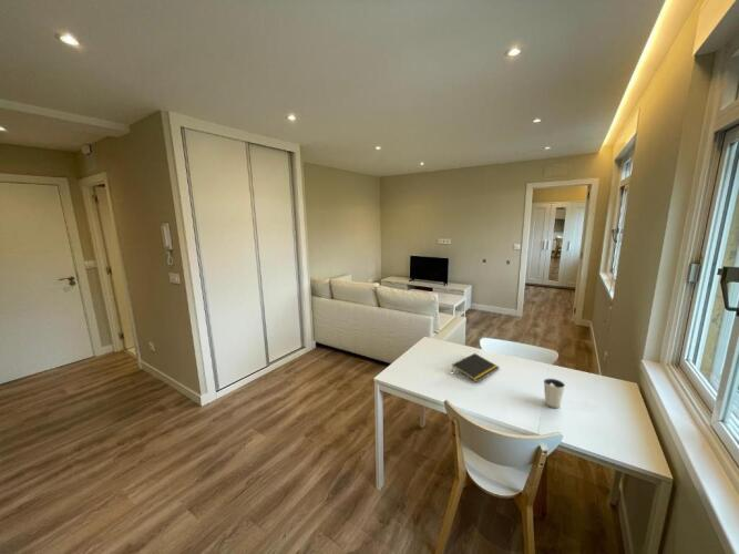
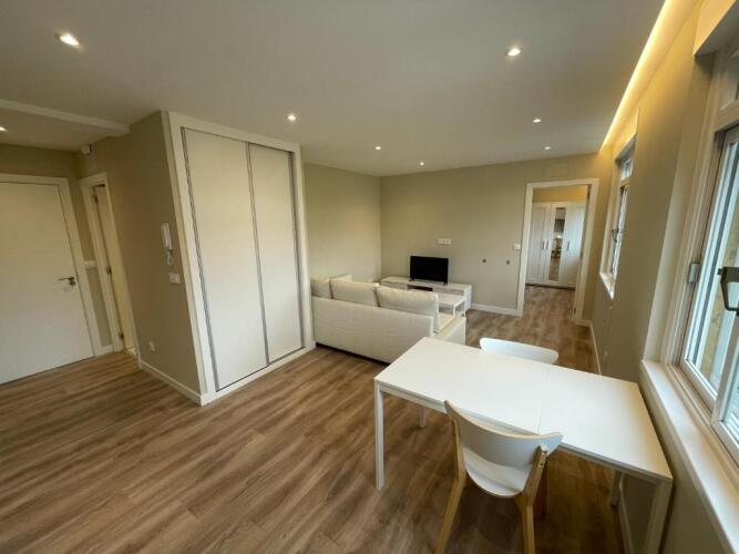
- notepad [451,352,501,383]
- dixie cup [543,377,566,409]
